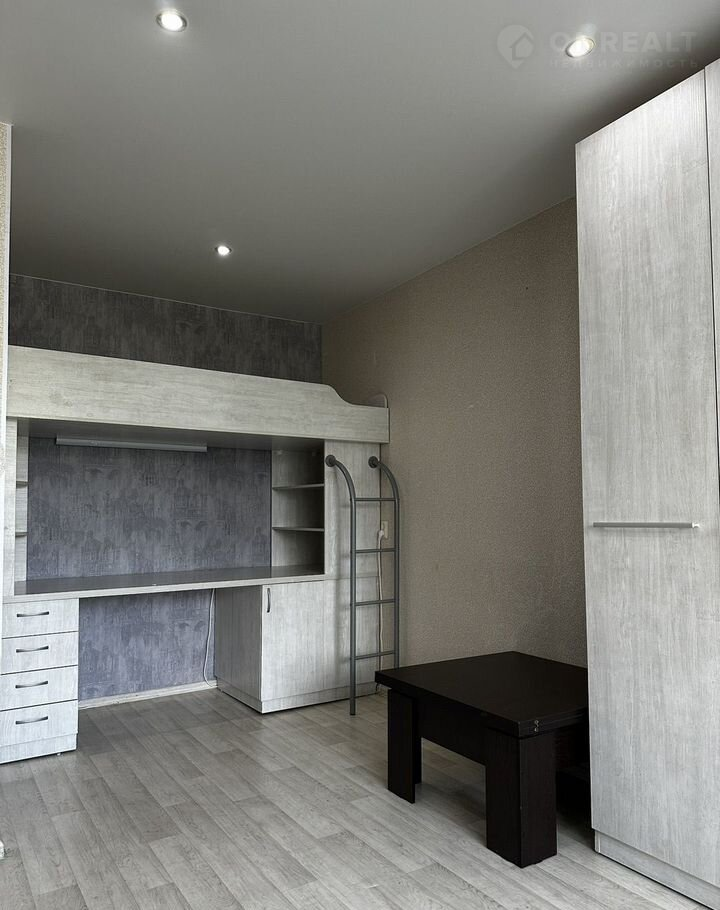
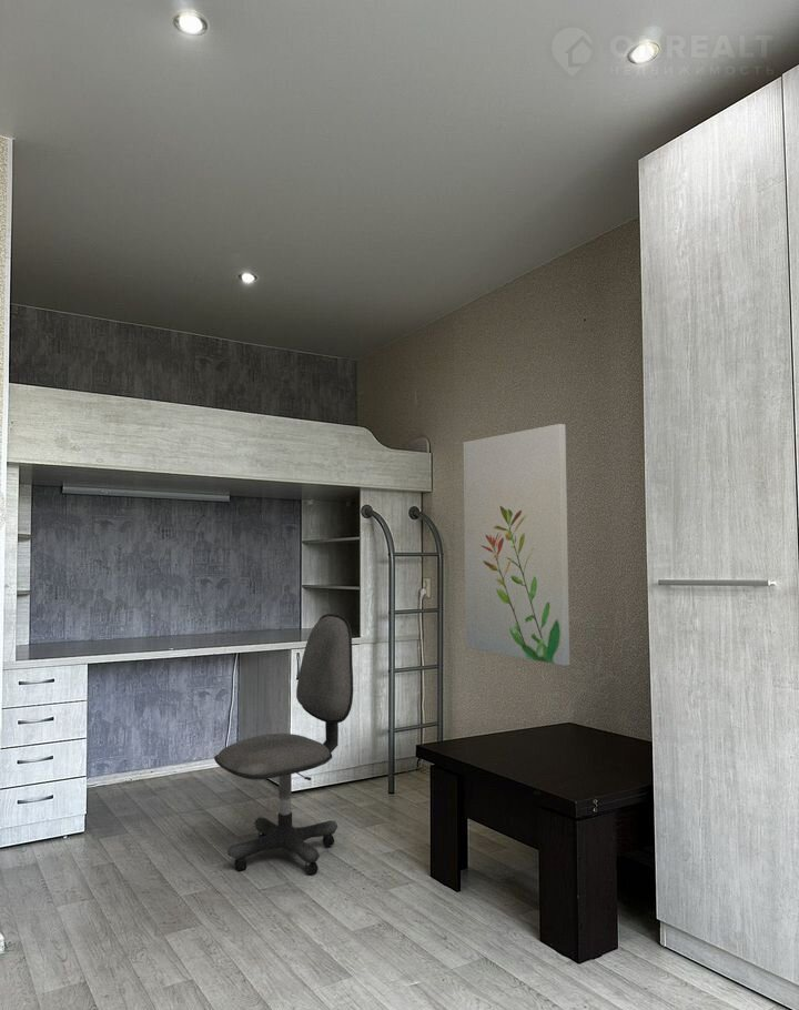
+ office chair [213,613,354,876]
+ wall art [463,423,570,667]
